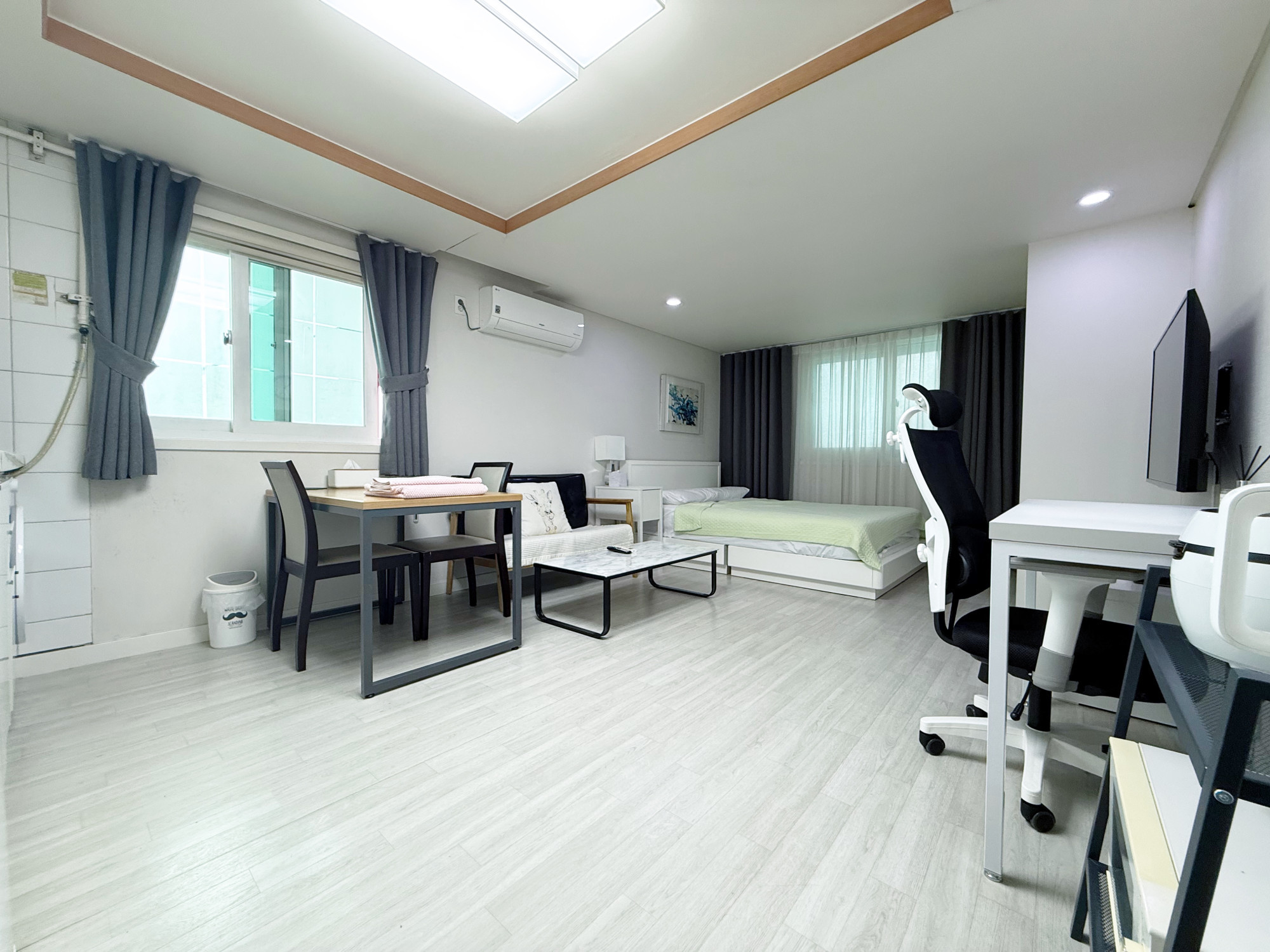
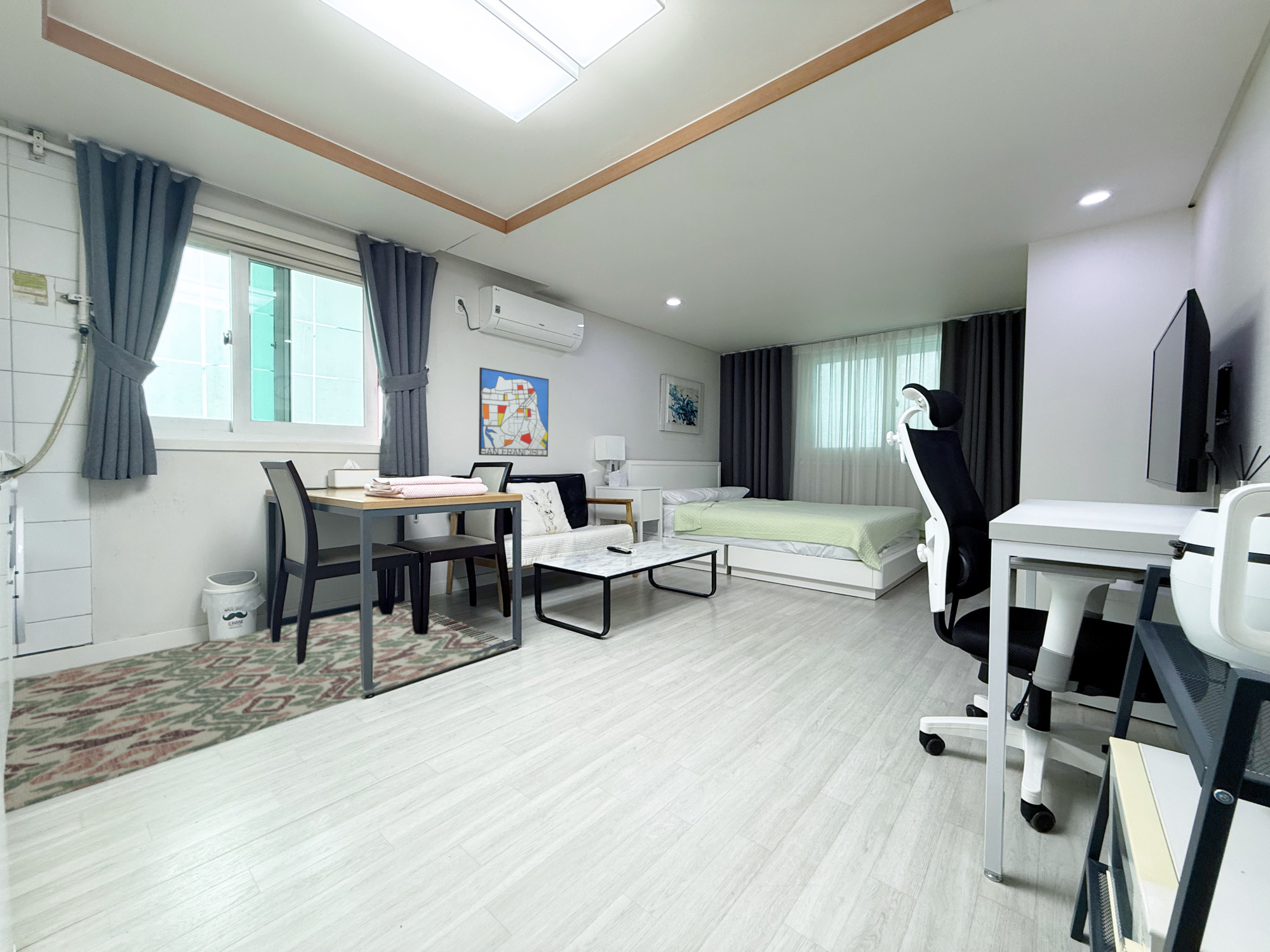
+ wall art [478,367,549,458]
+ rug [3,600,516,814]
